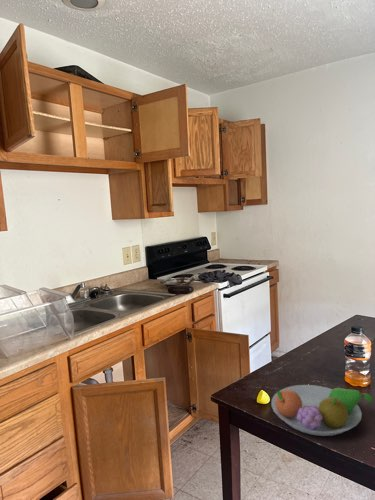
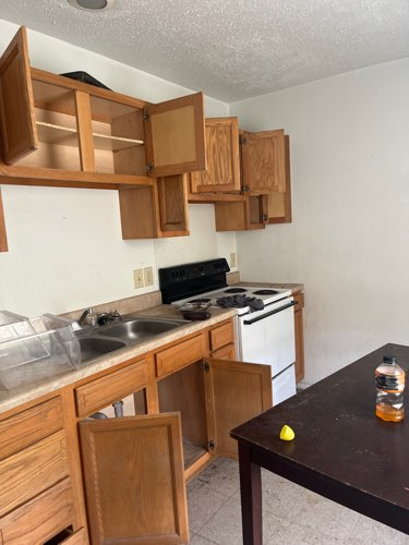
- fruit bowl [270,384,374,437]
